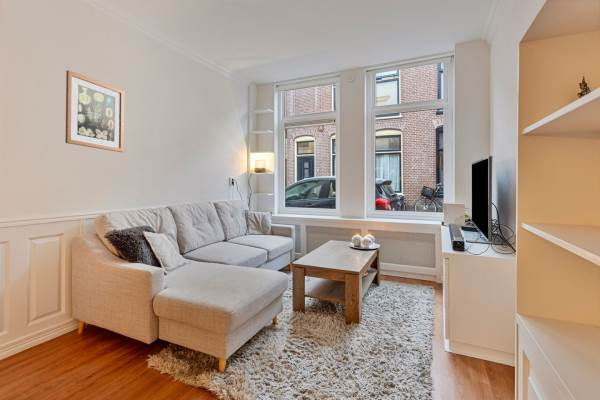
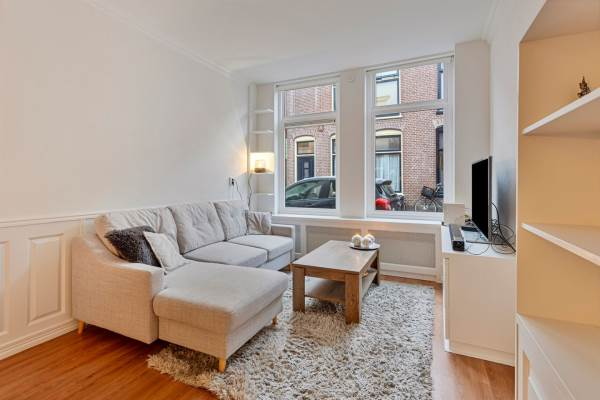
- wall art [65,69,125,153]
